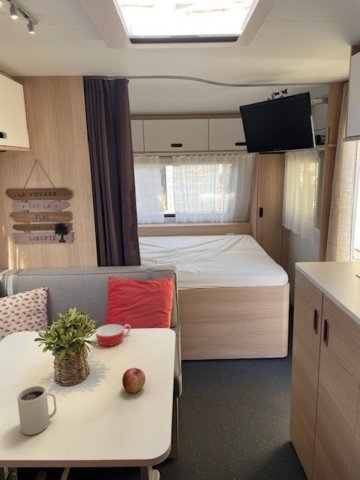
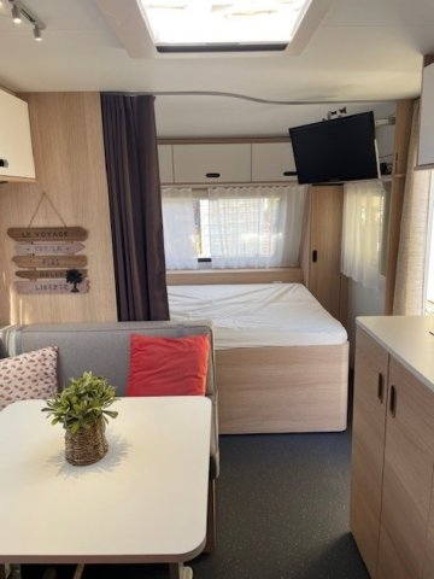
- bowl [94,323,132,347]
- apple [121,367,146,394]
- mug [16,385,58,436]
